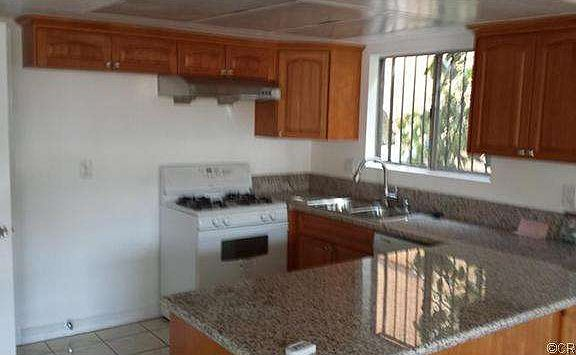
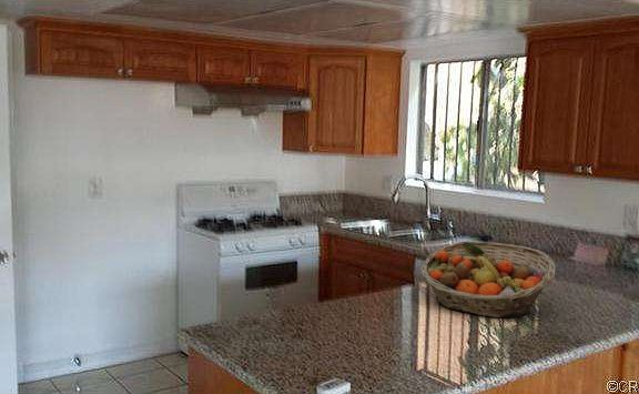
+ fruit basket [419,240,556,319]
